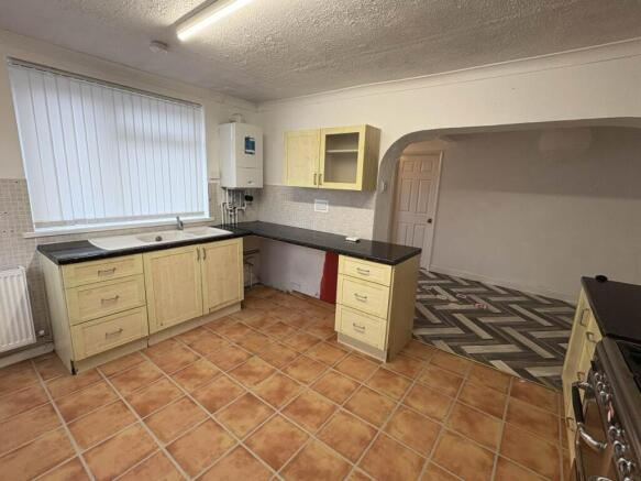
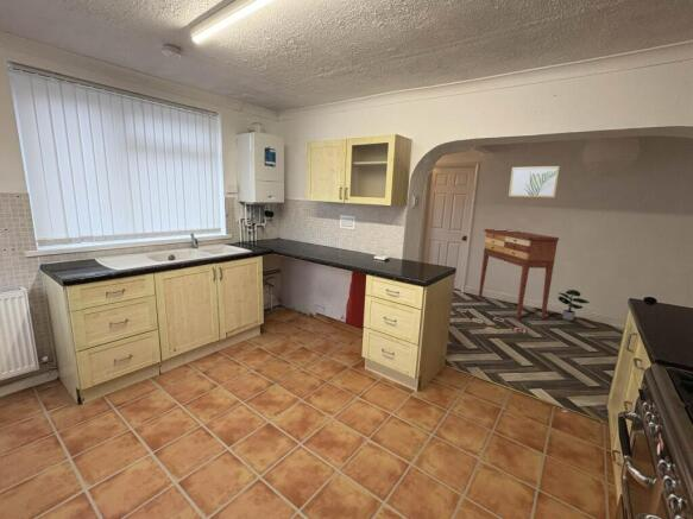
+ wall art [508,165,561,198]
+ potted plant [556,289,591,322]
+ console table [478,228,560,321]
